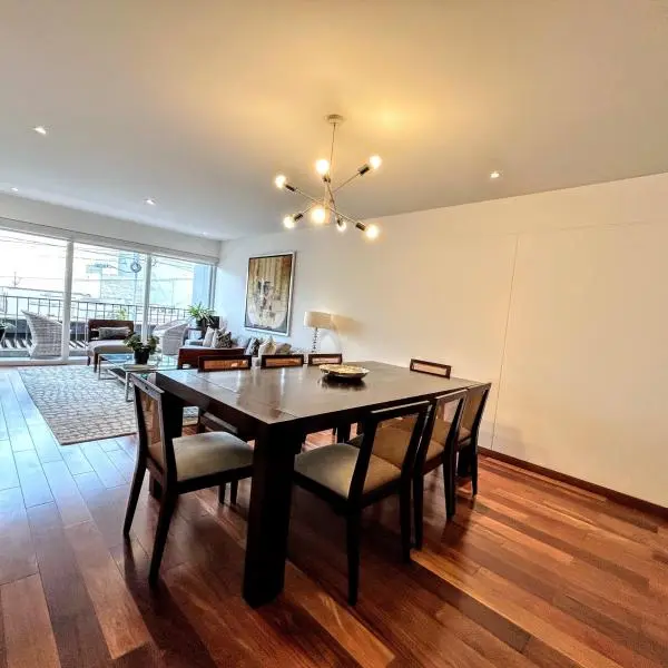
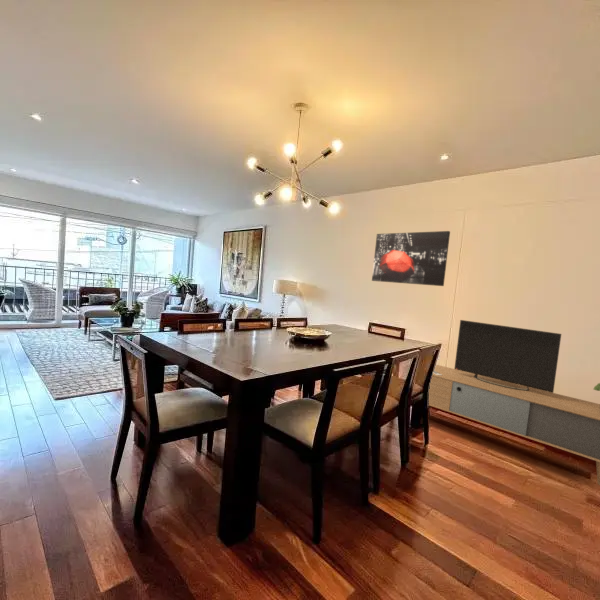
+ media console [428,319,600,486]
+ wall art [371,230,451,287]
